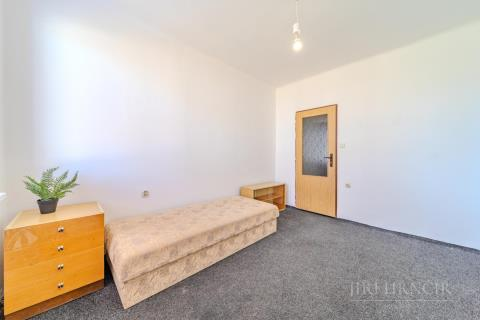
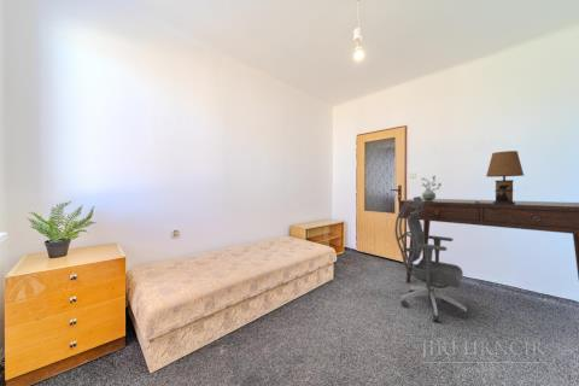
+ potted plant [421,175,443,201]
+ desk [398,198,579,285]
+ table lamp [478,150,525,204]
+ office chair [394,195,468,323]
